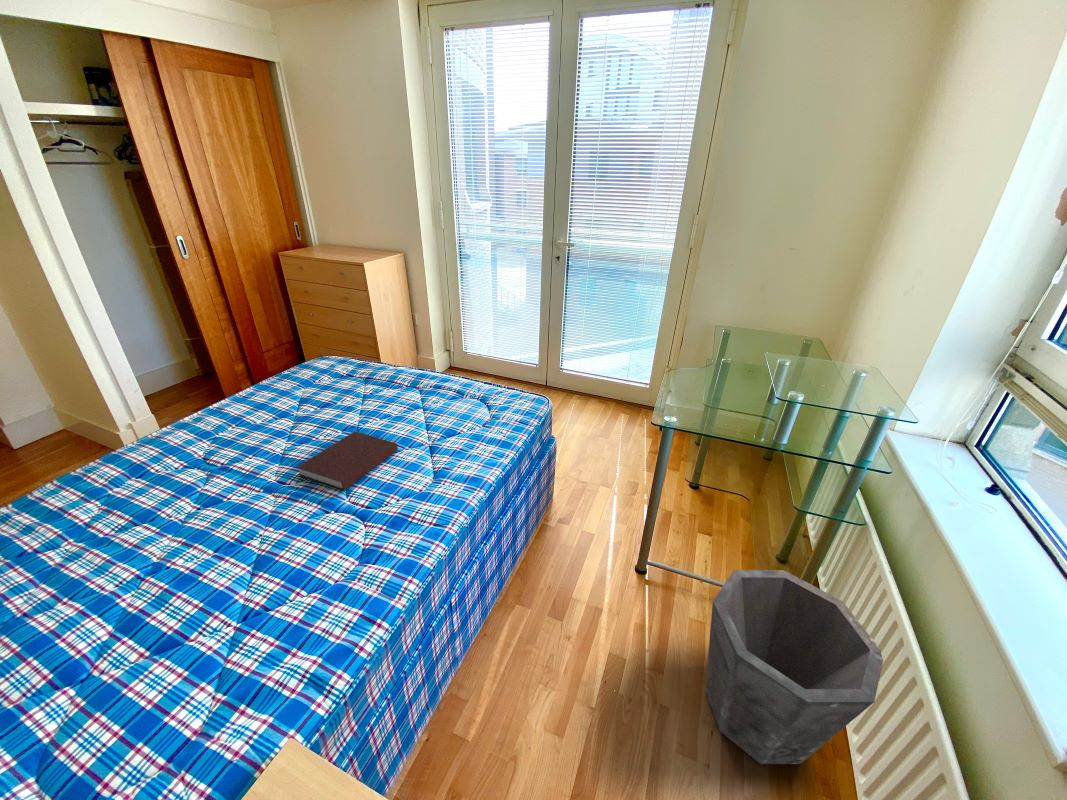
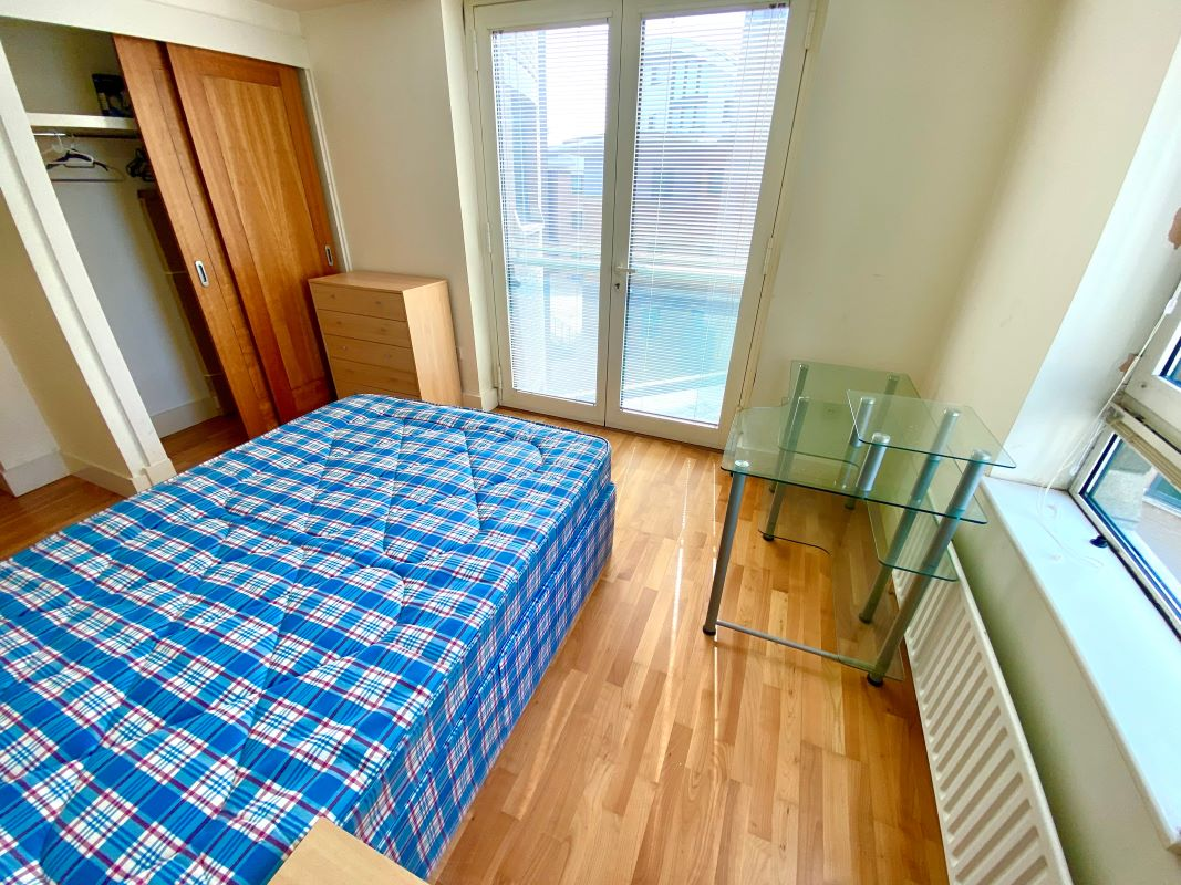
- waste bin [704,569,884,765]
- notebook [296,430,399,491]
